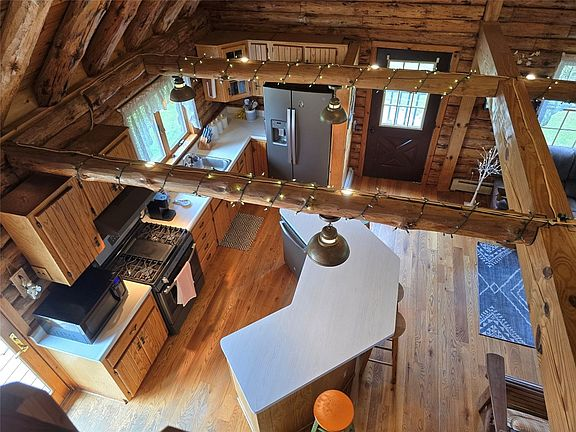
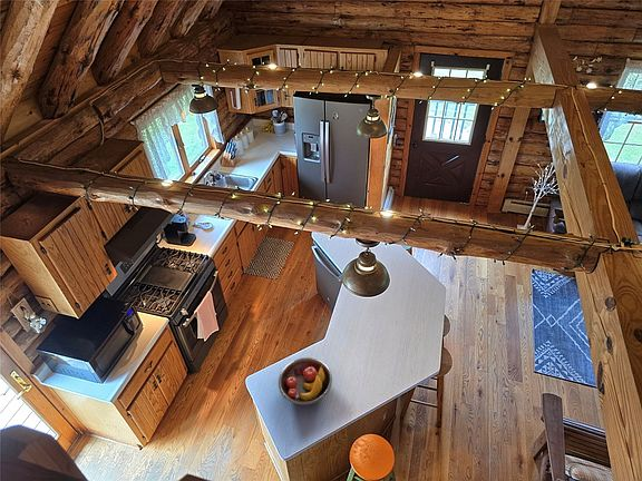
+ fruit bowl [278,356,333,406]
